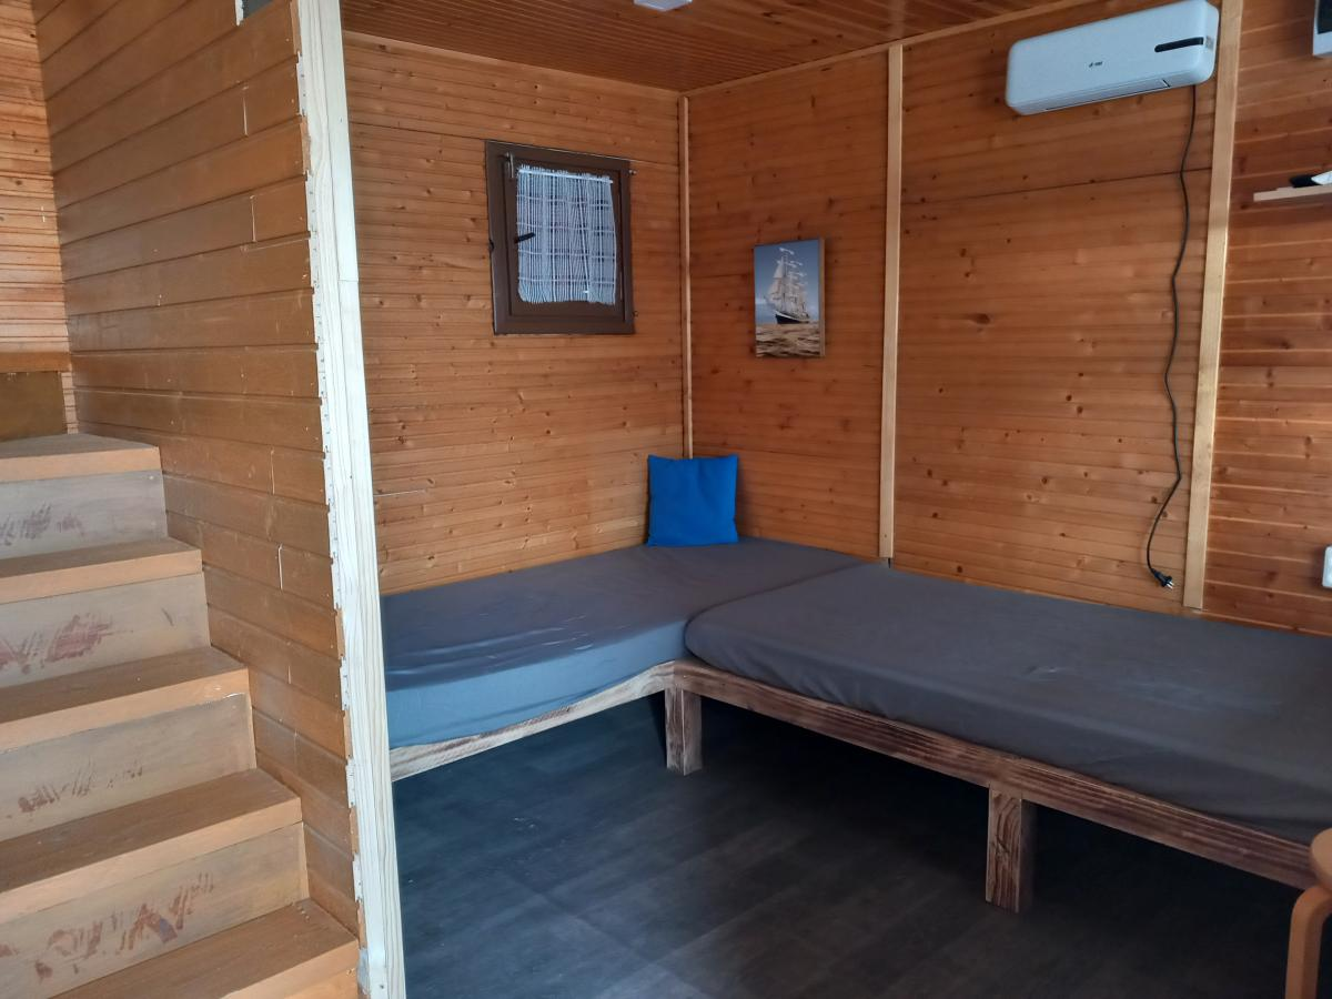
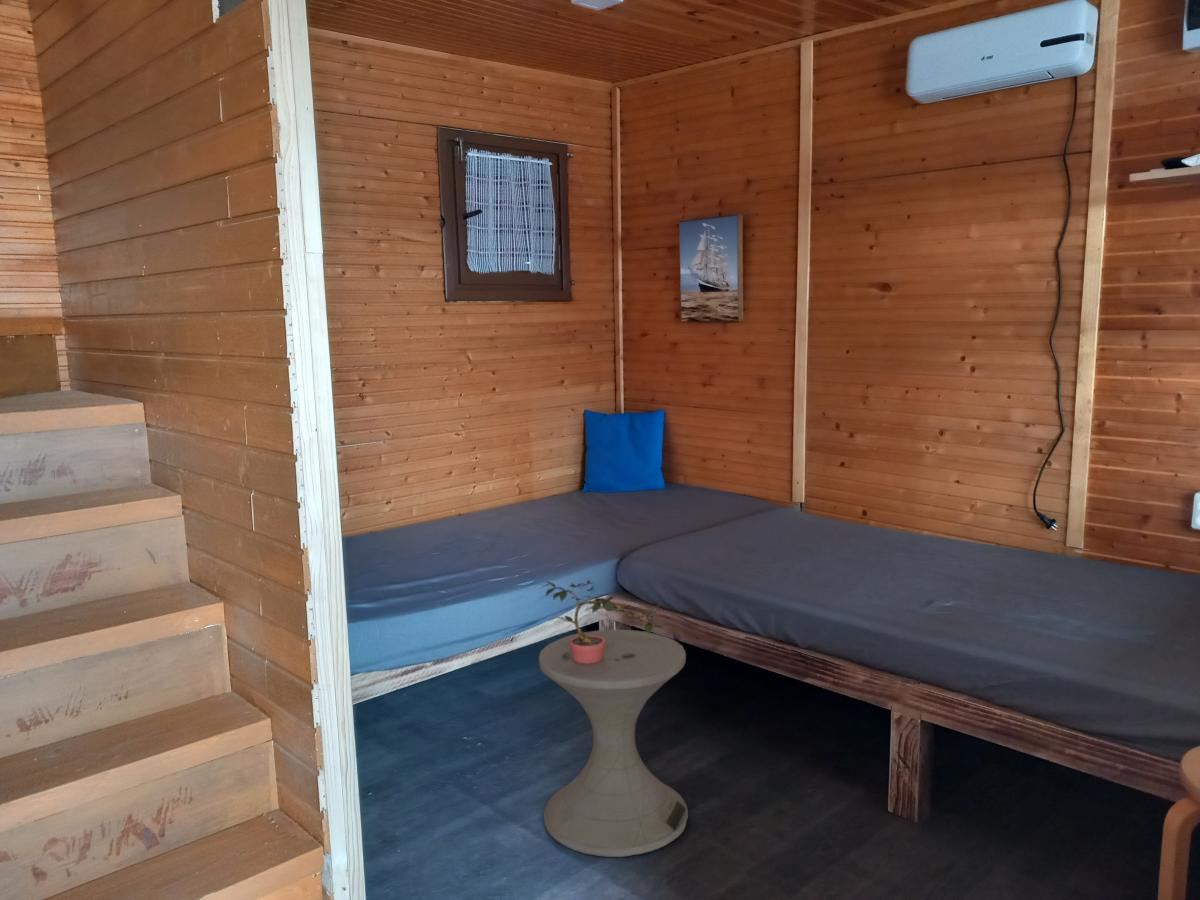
+ potted plant [540,579,664,664]
+ side table [538,629,689,858]
